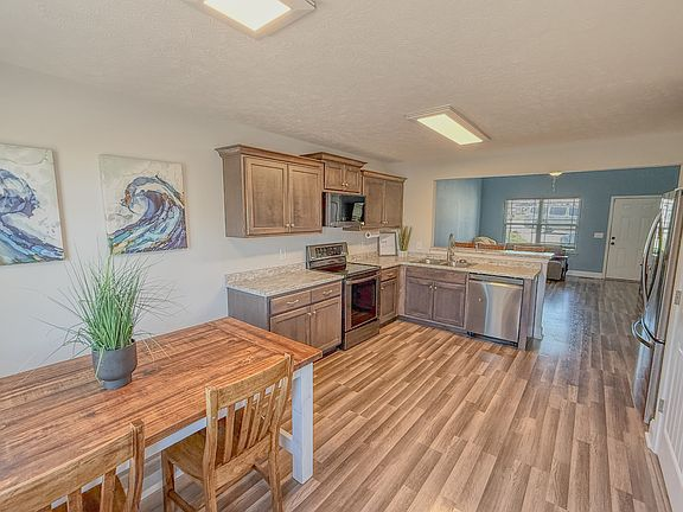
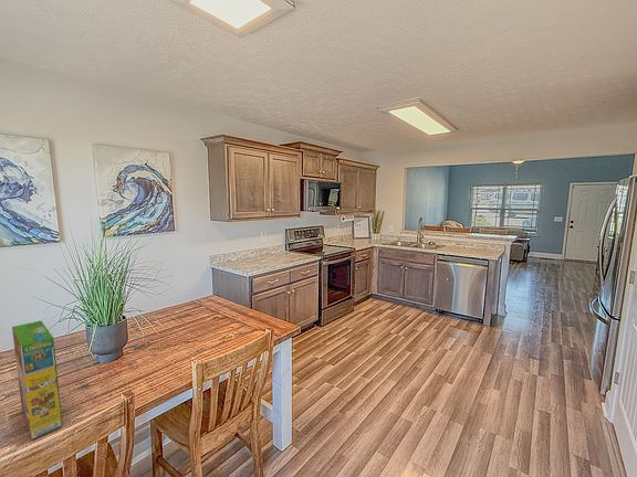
+ cereal box [11,320,63,441]
